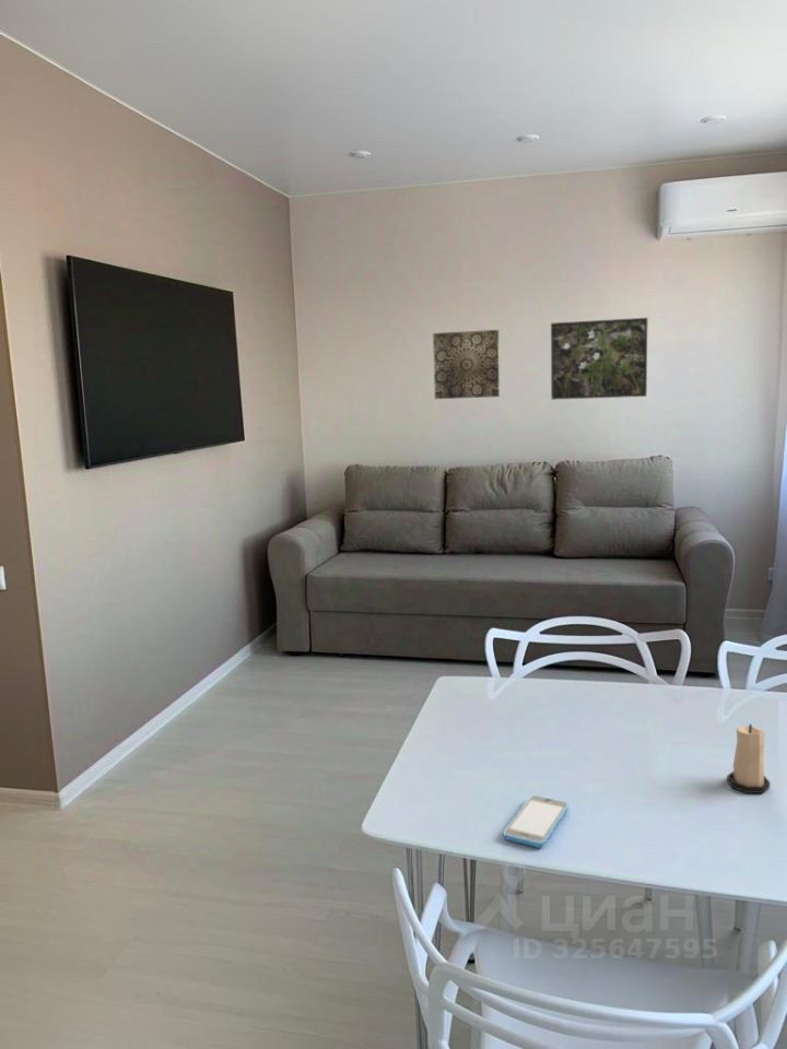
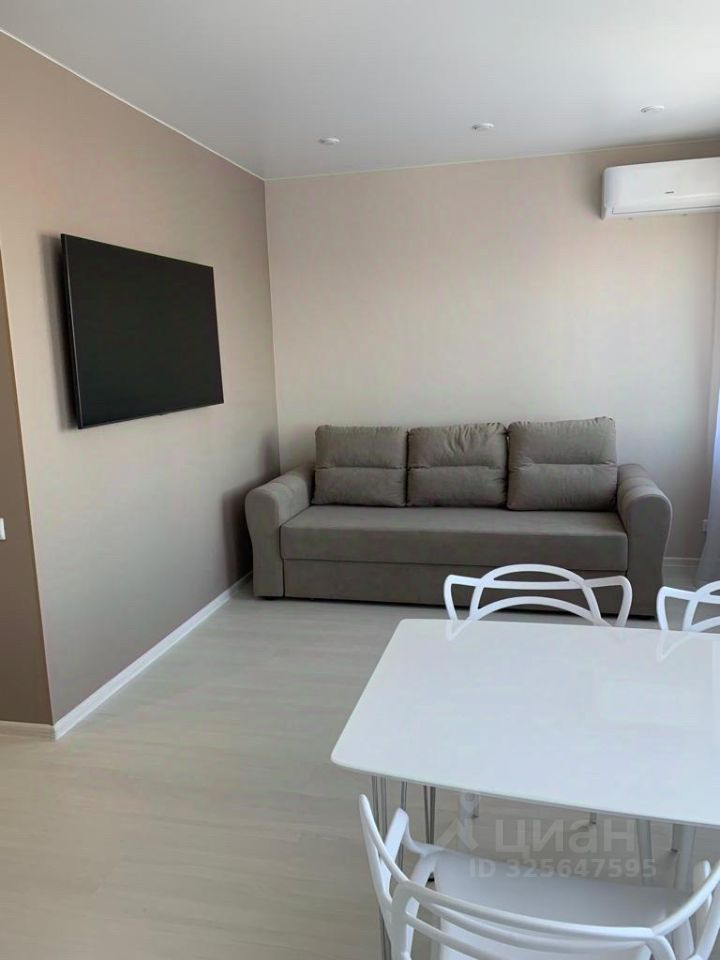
- wall art [432,329,501,400]
- candle [726,723,771,794]
- smartphone [503,794,569,849]
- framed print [550,317,649,401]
